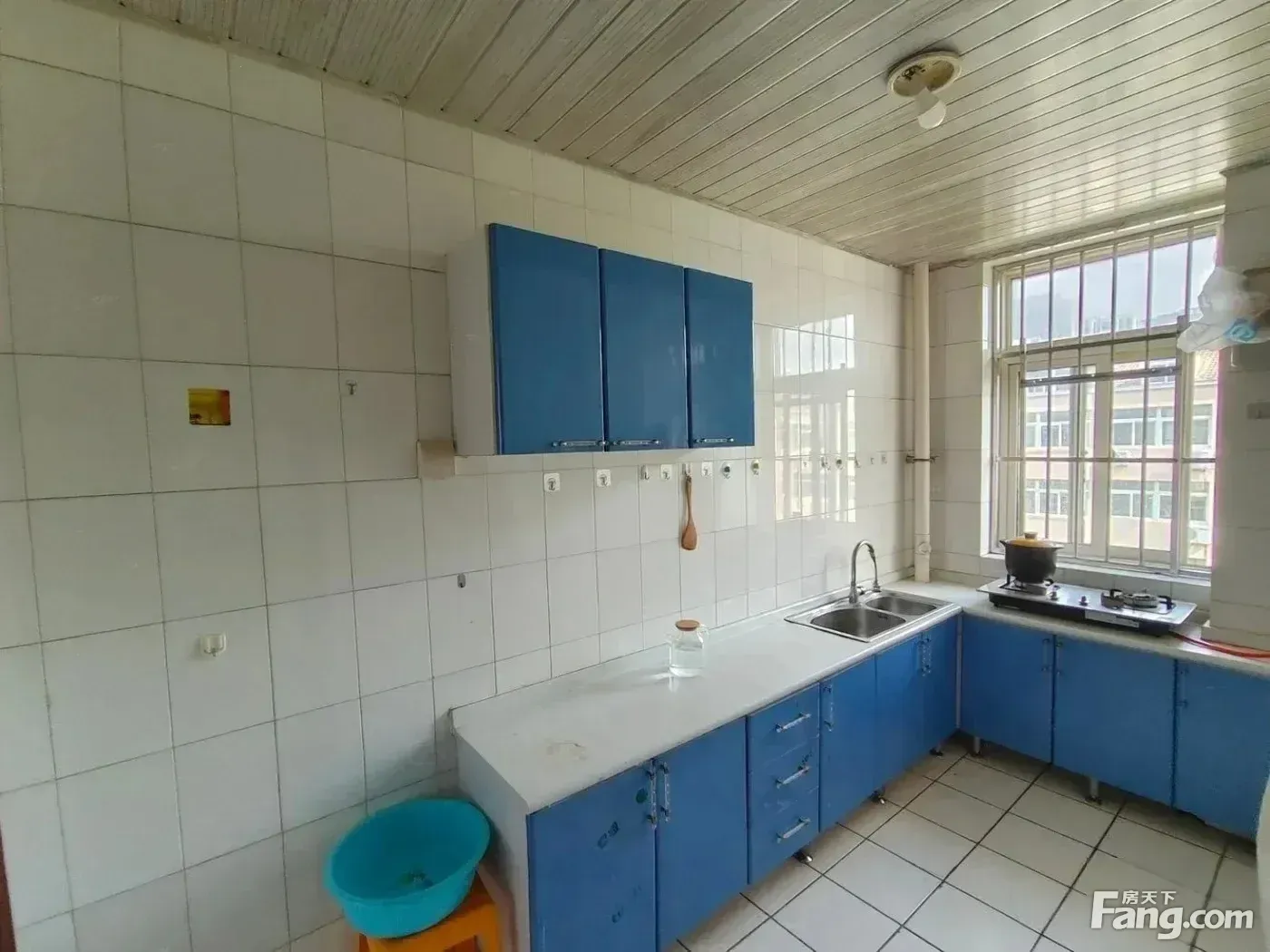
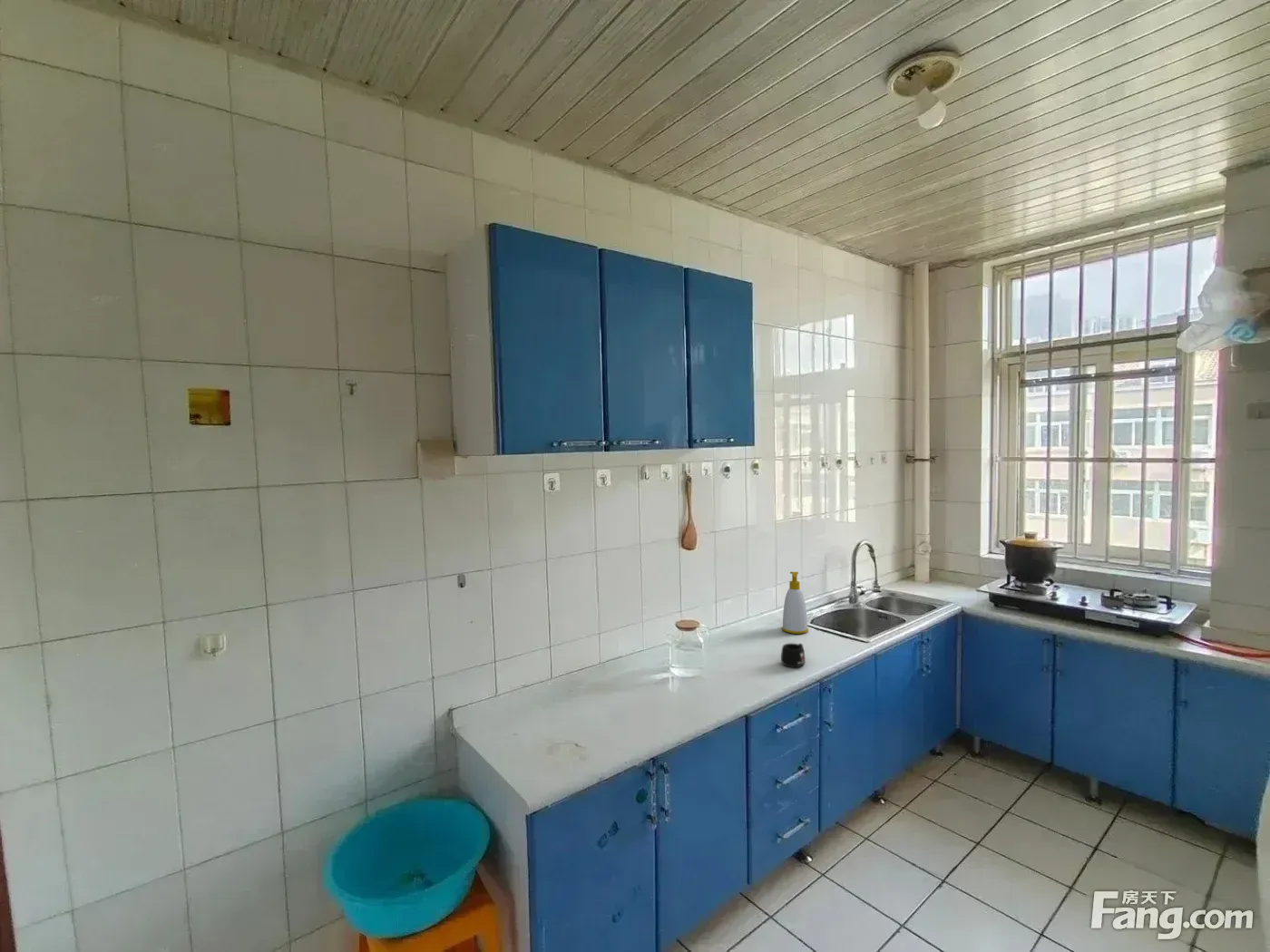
+ soap bottle [781,571,809,635]
+ mug [780,643,806,668]
